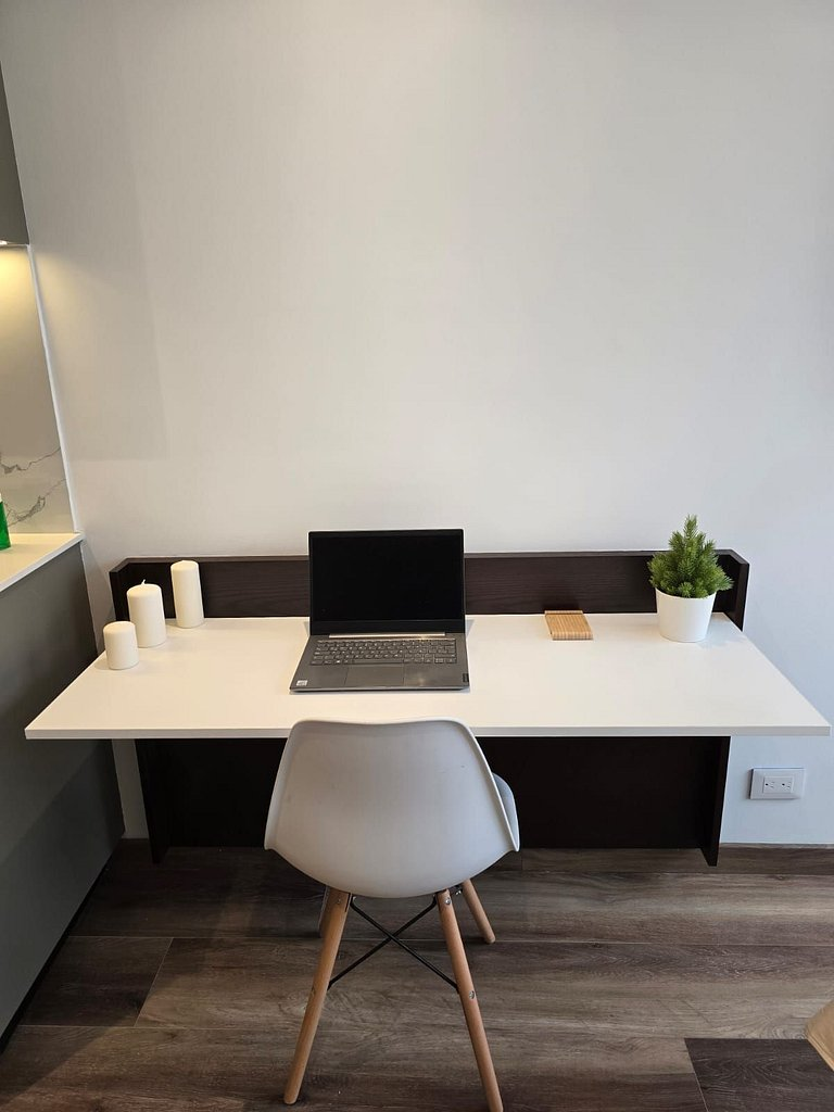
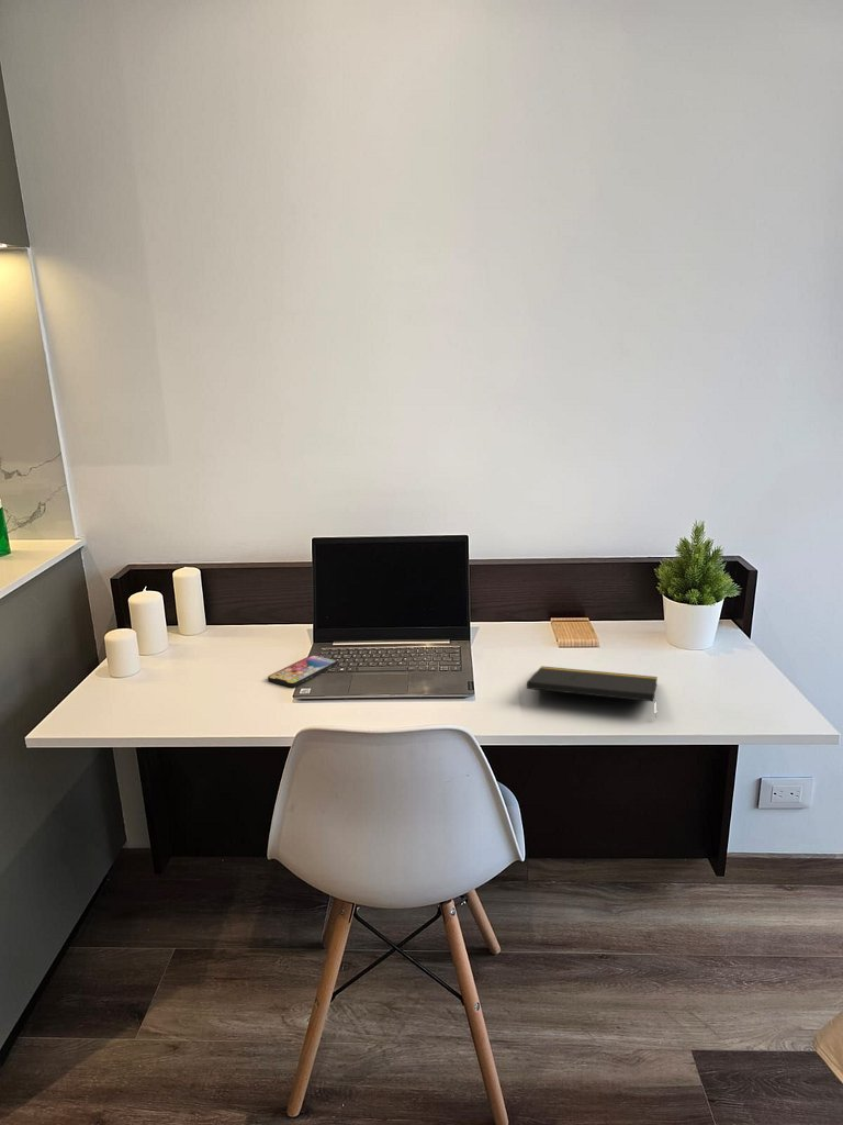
+ notepad [526,665,659,717]
+ smartphone [267,654,338,688]
